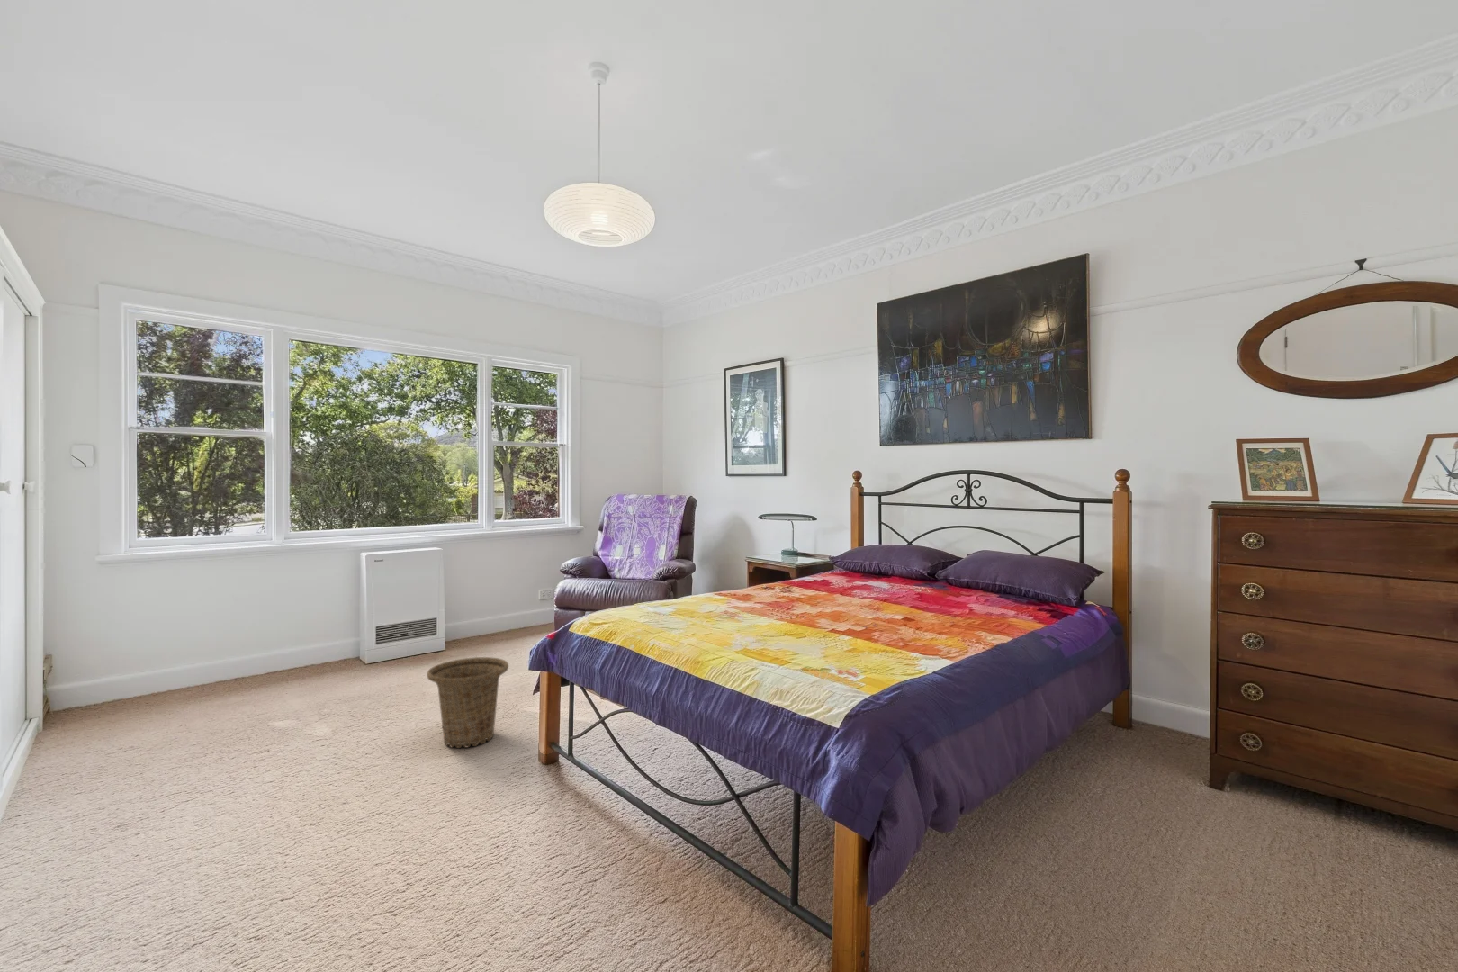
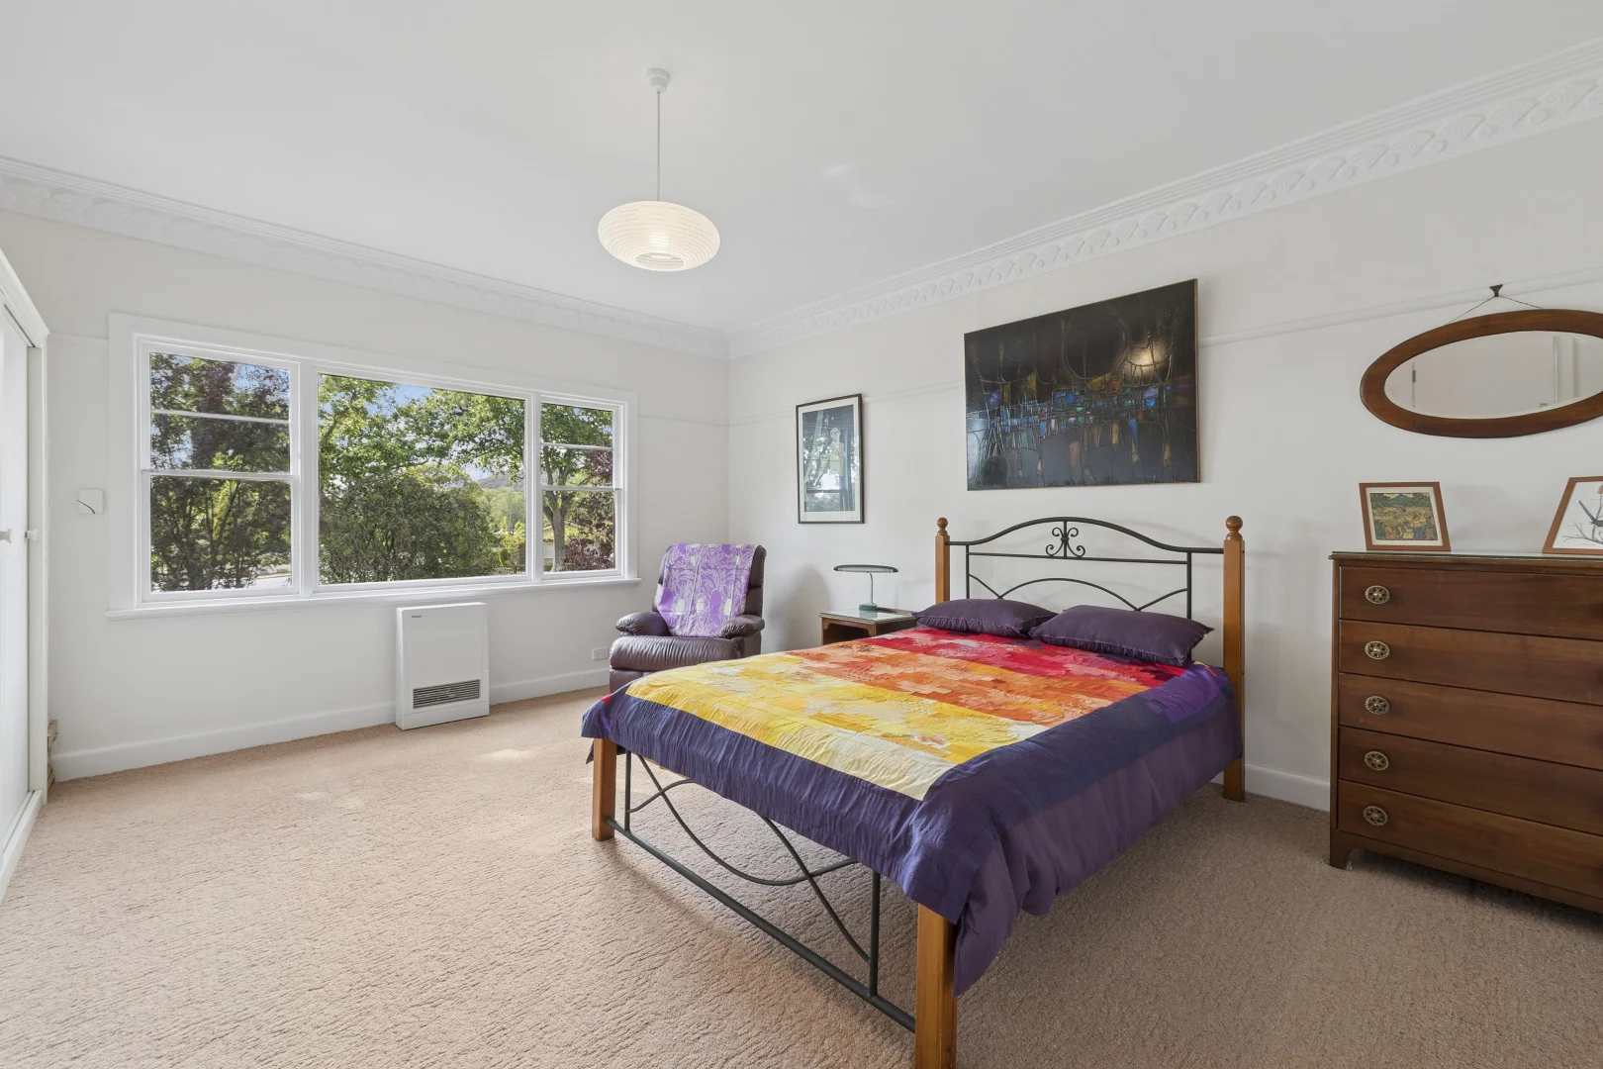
- basket [425,656,510,749]
